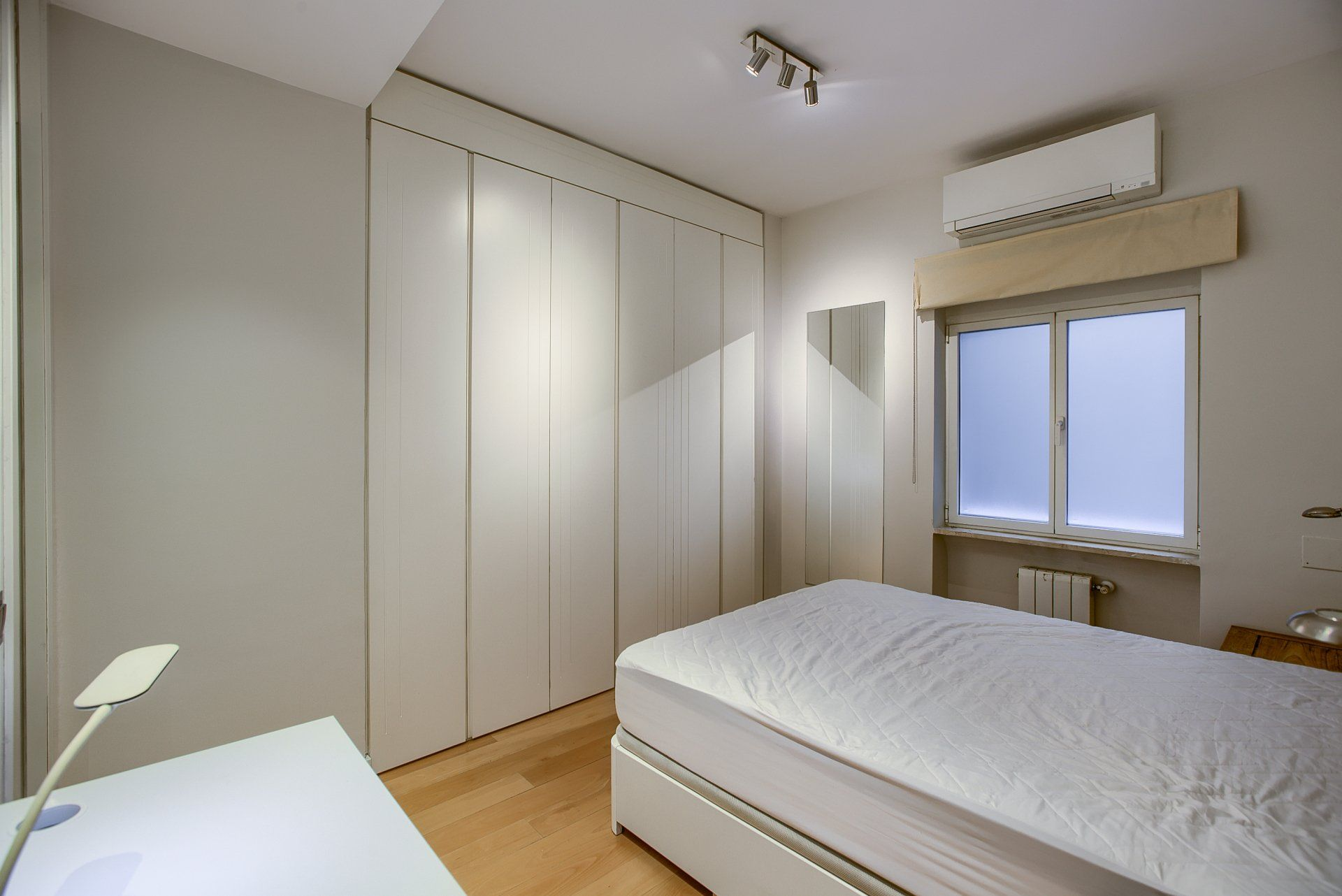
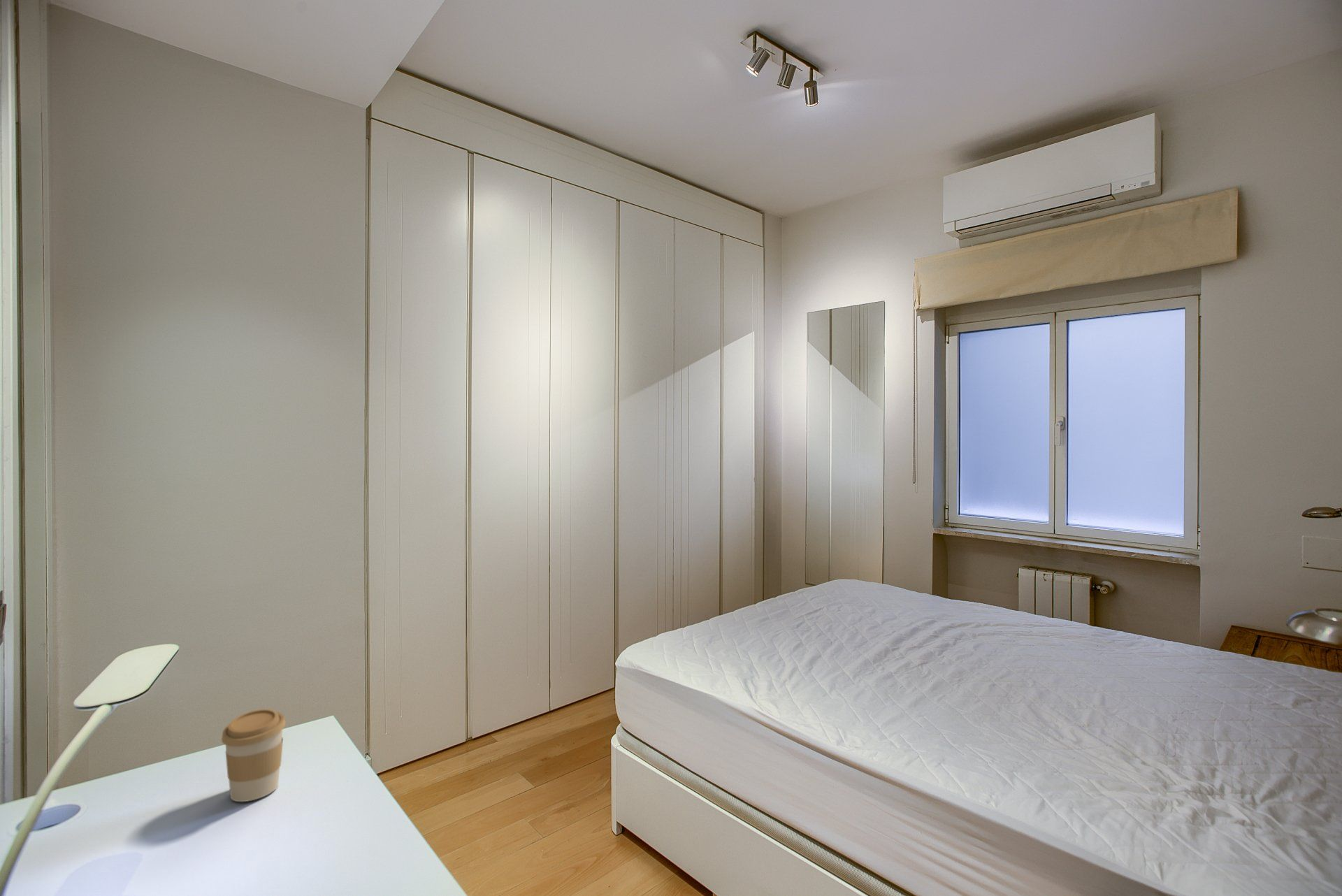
+ coffee cup [221,708,287,802]
